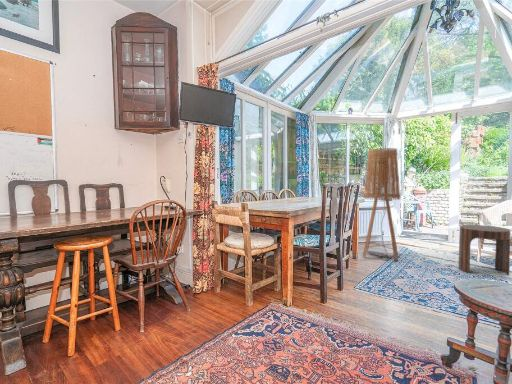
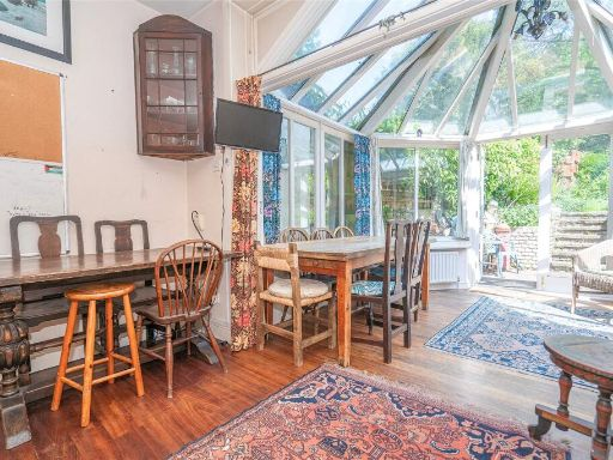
- floor lamp [362,147,402,262]
- side table [457,224,511,276]
